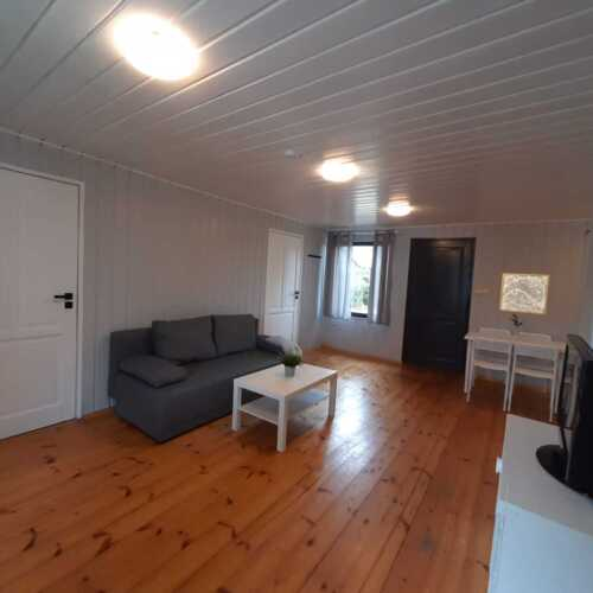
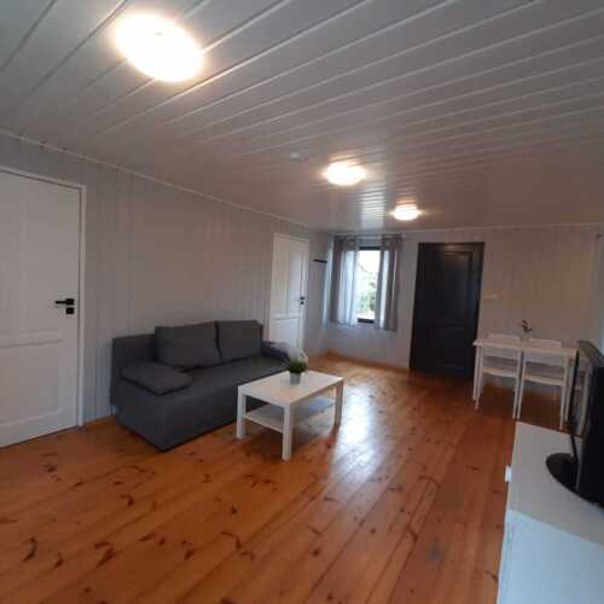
- wall art [498,272,551,315]
